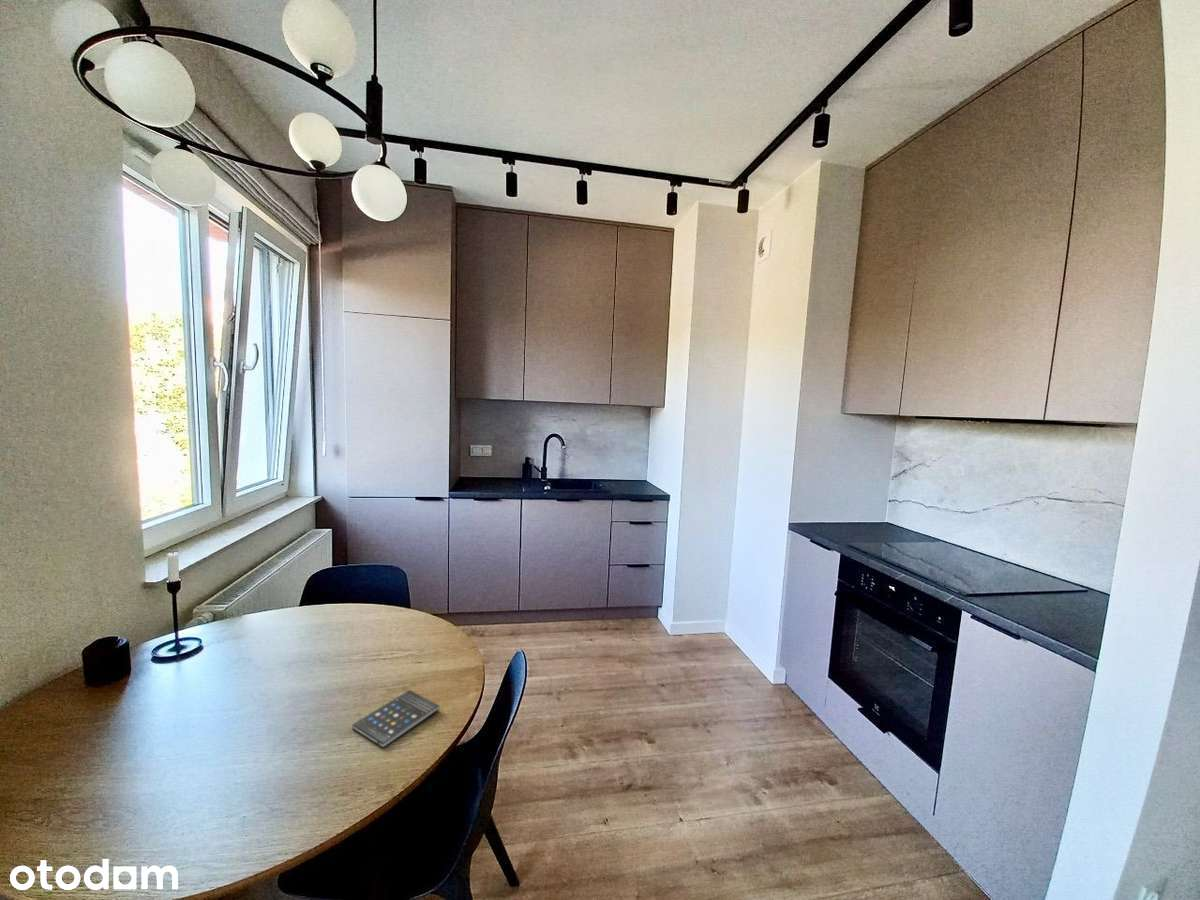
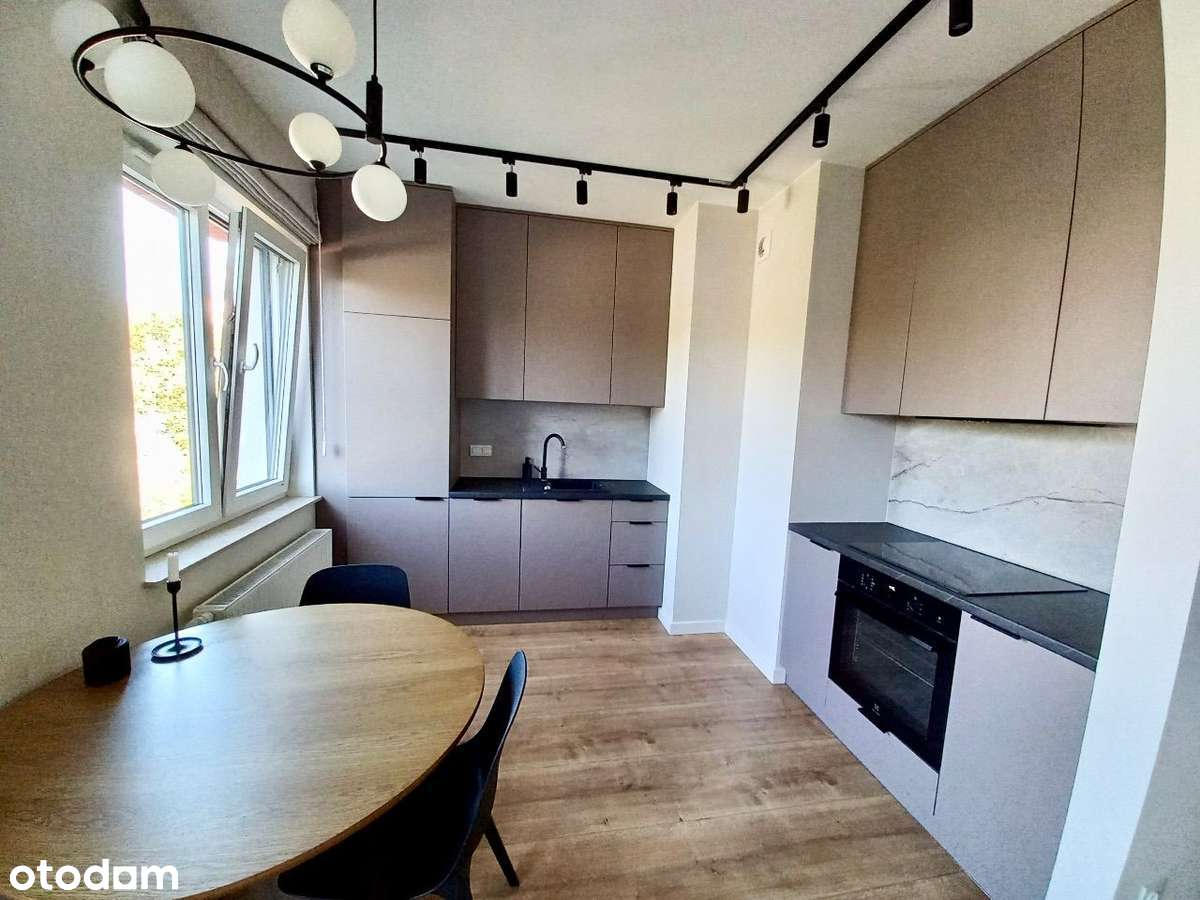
- smartphone [351,689,441,749]
